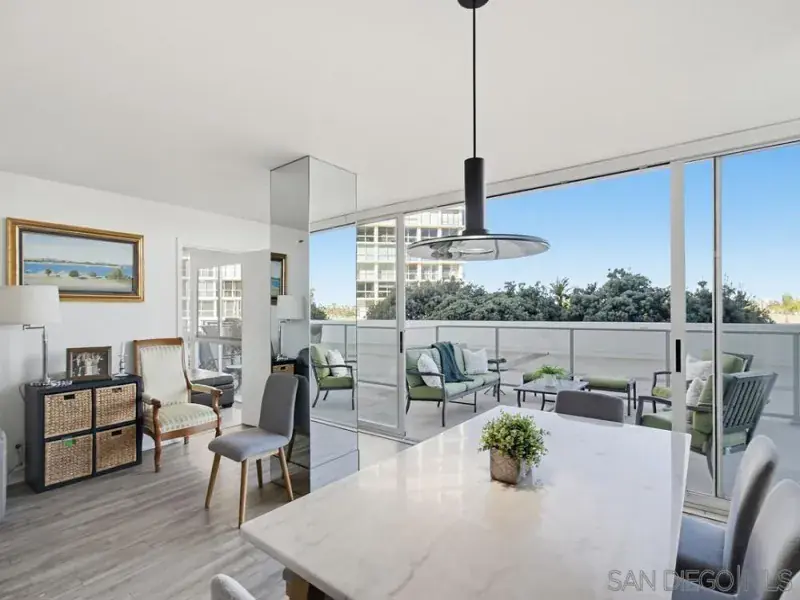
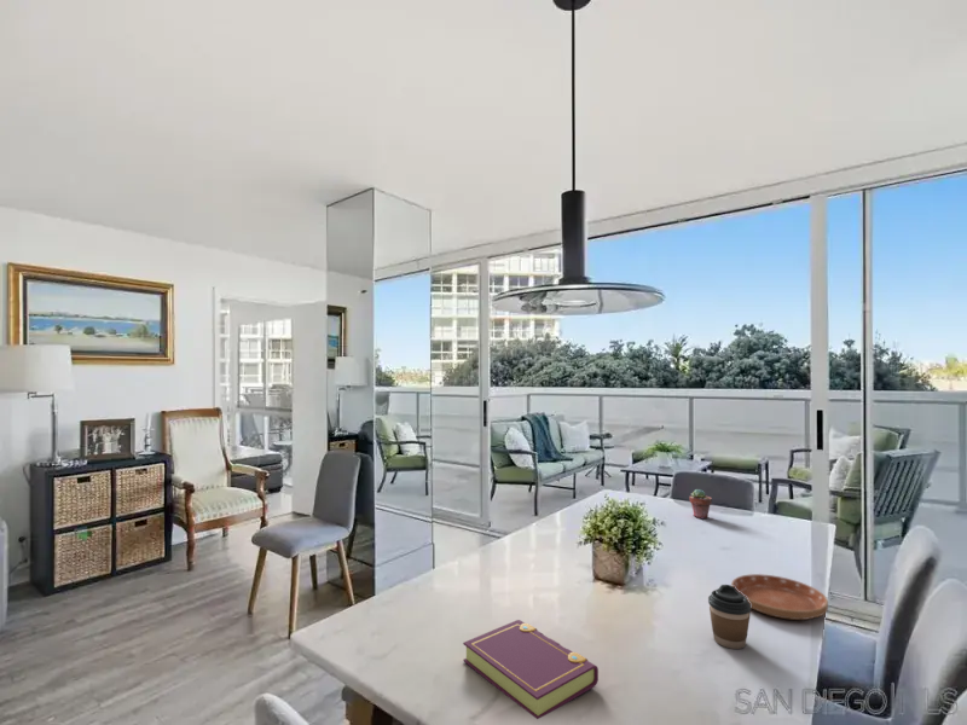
+ book [462,619,600,720]
+ saucer [730,573,829,621]
+ potted succulent [688,488,713,520]
+ coffee cup [707,584,752,650]
